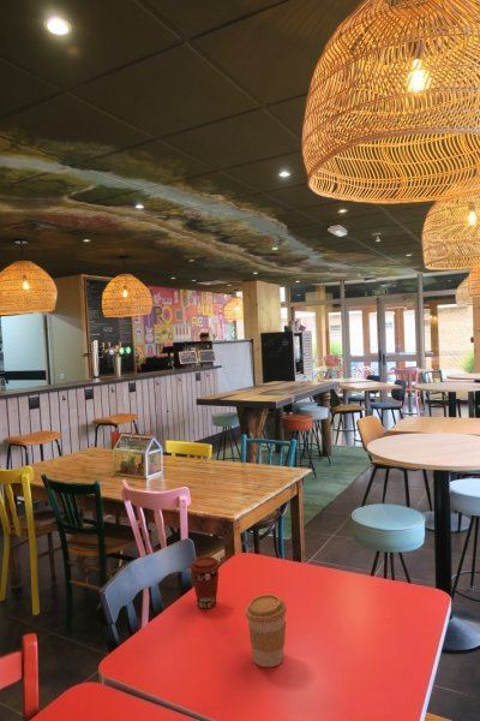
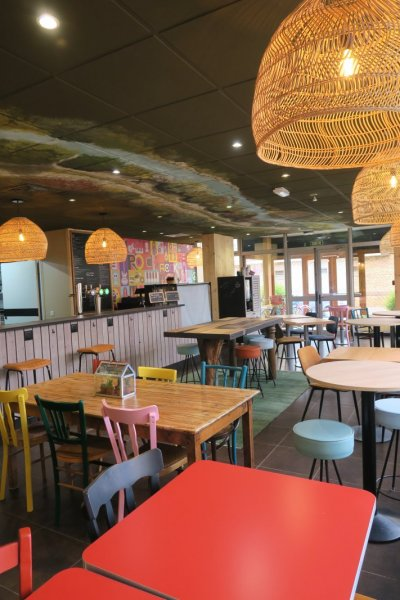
- coffee cup [188,555,221,609]
- coffee cup [245,594,288,668]
